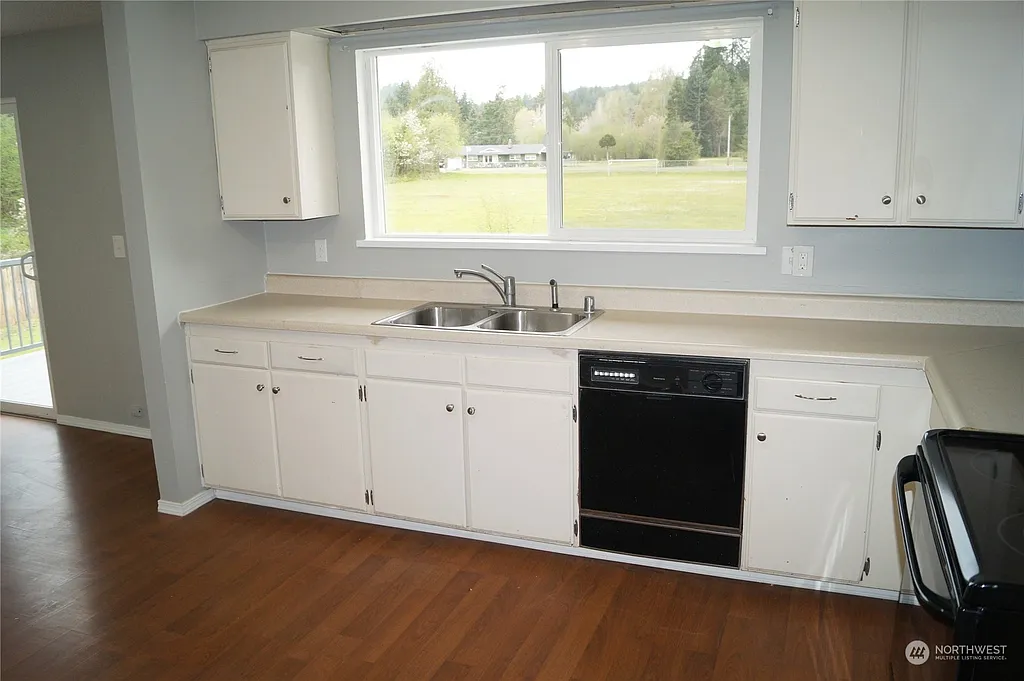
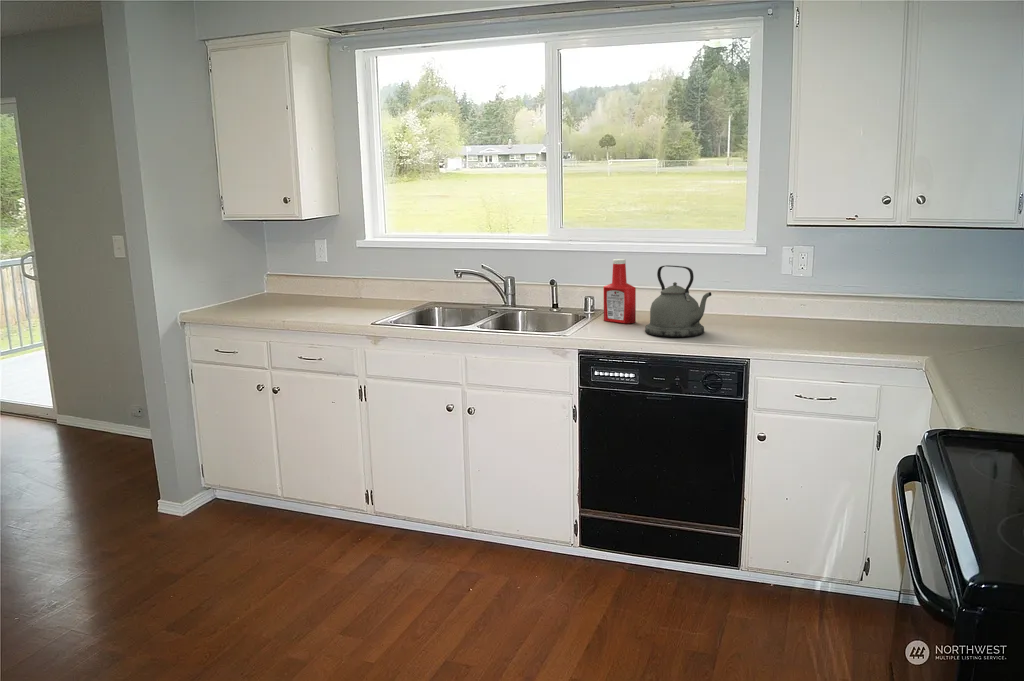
+ kettle [644,264,712,338]
+ soap bottle [602,258,637,324]
